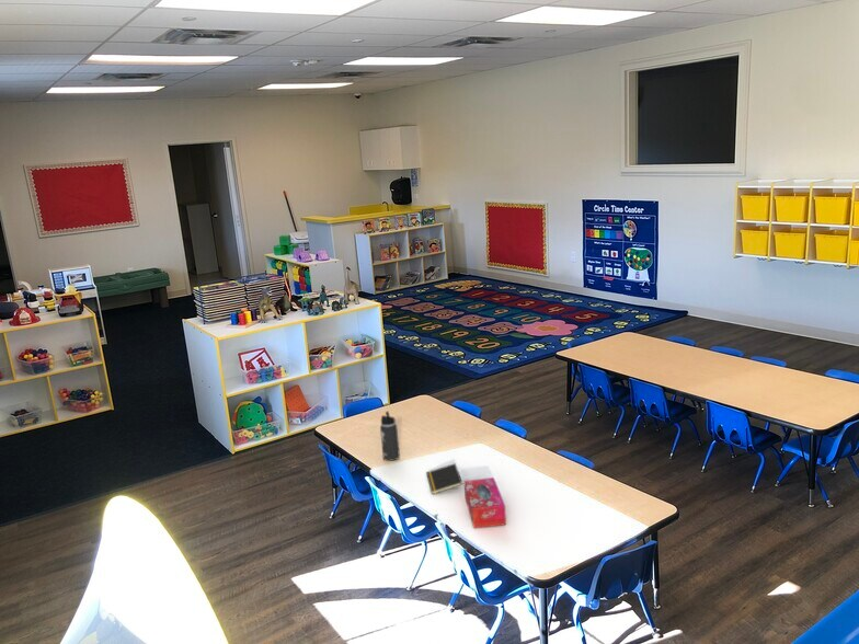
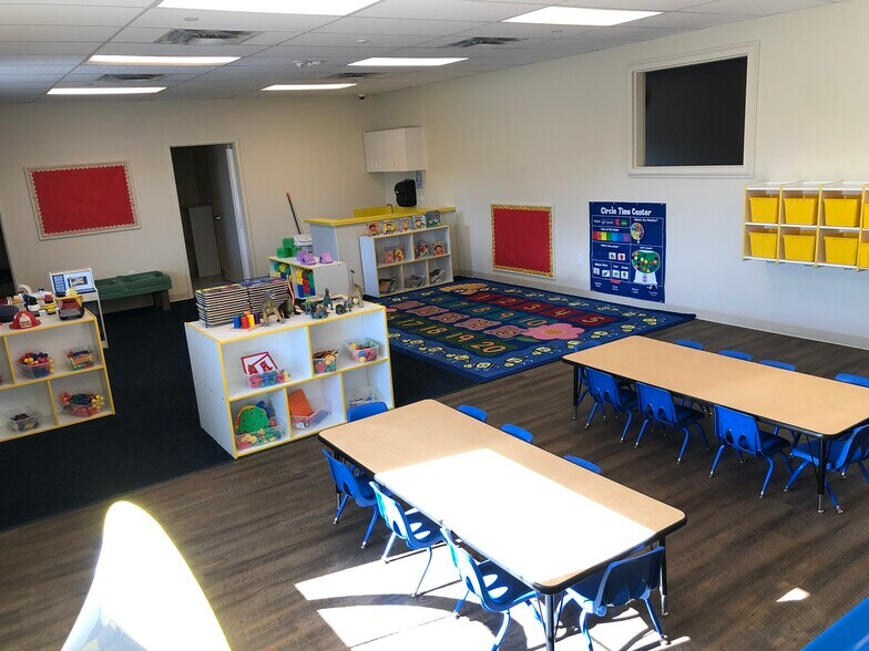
- notepad [425,462,463,495]
- thermos bottle [379,411,401,462]
- tissue box [463,476,507,529]
